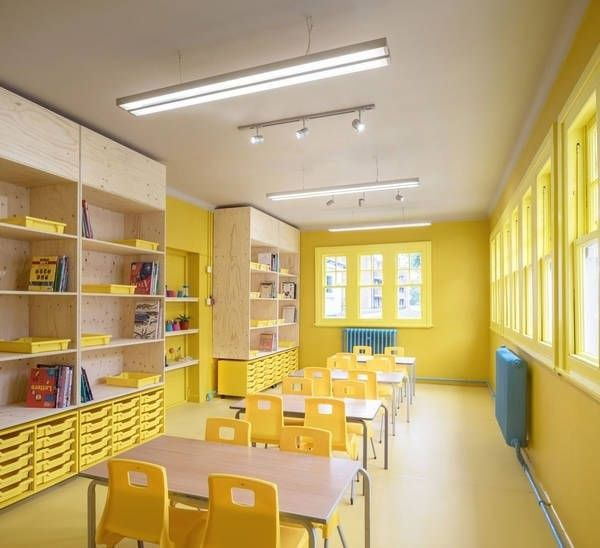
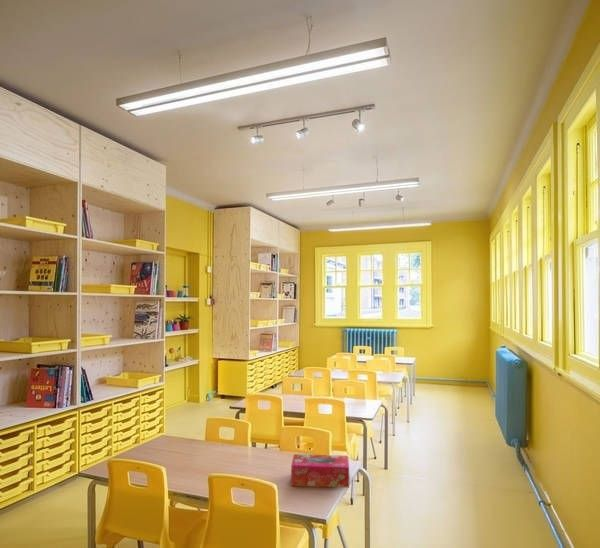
+ tissue box [290,453,350,488]
